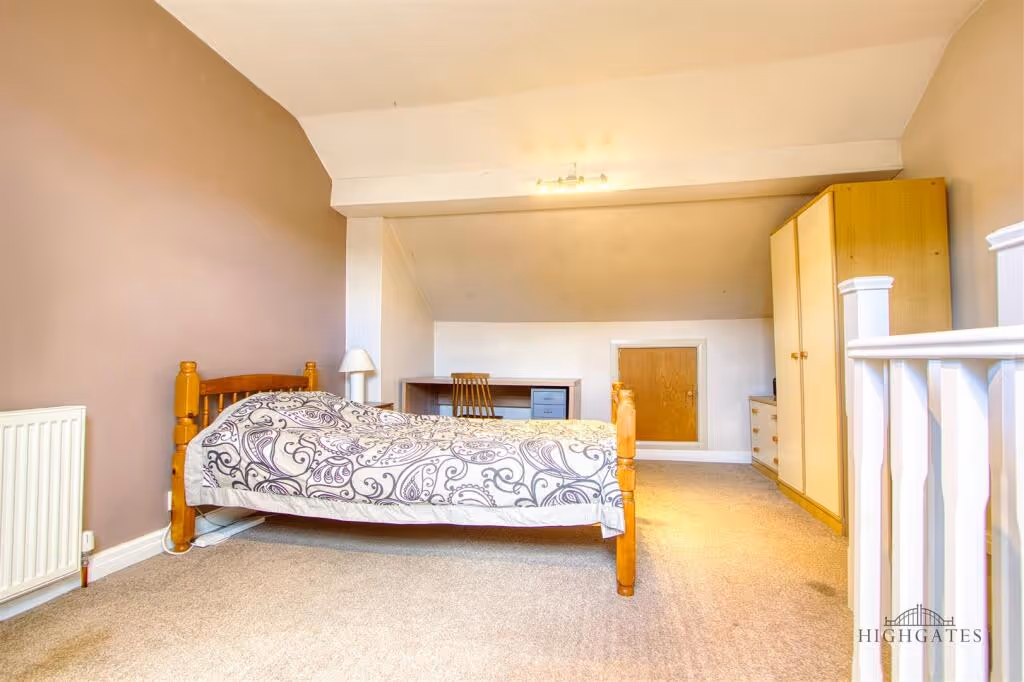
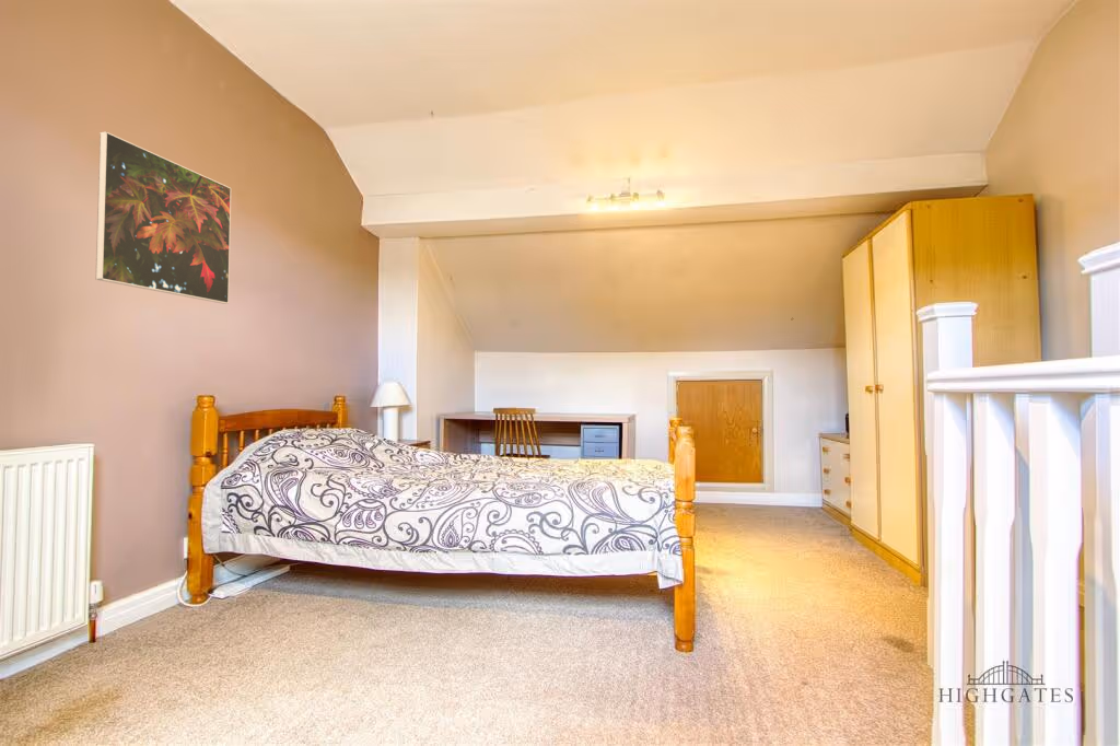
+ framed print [94,130,232,305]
